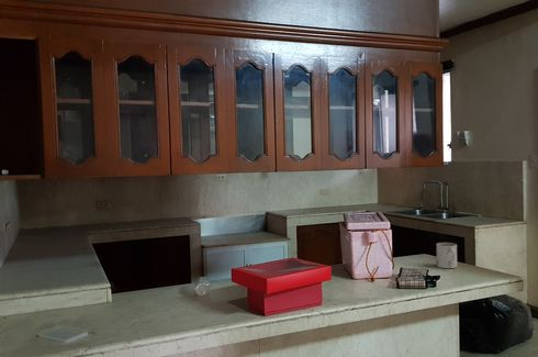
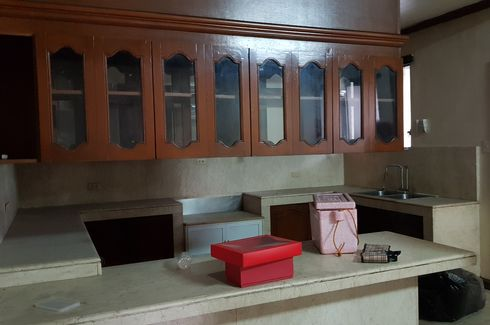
- mug [435,242,458,269]
